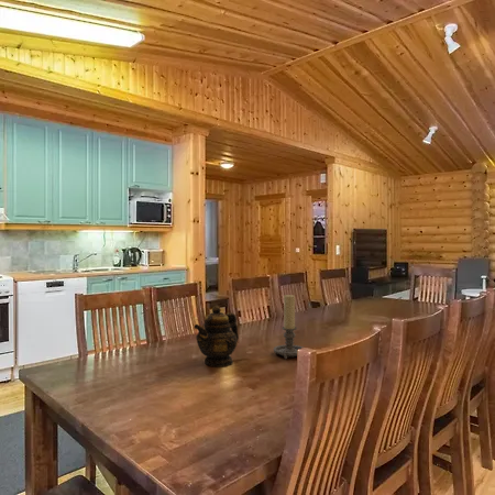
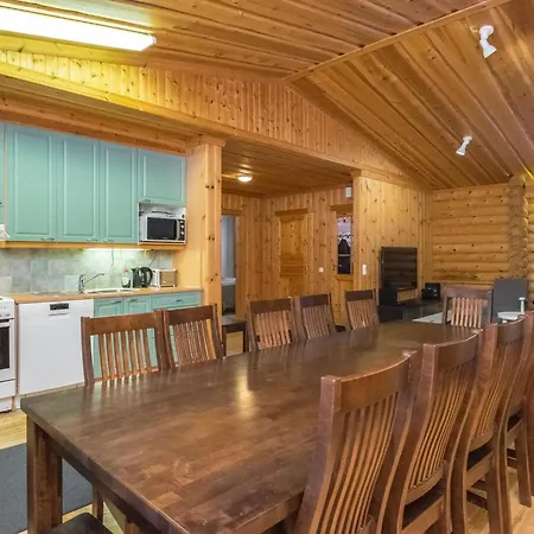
- candle holder [273,294,304,360]
- teapot [193,305,240,367]
